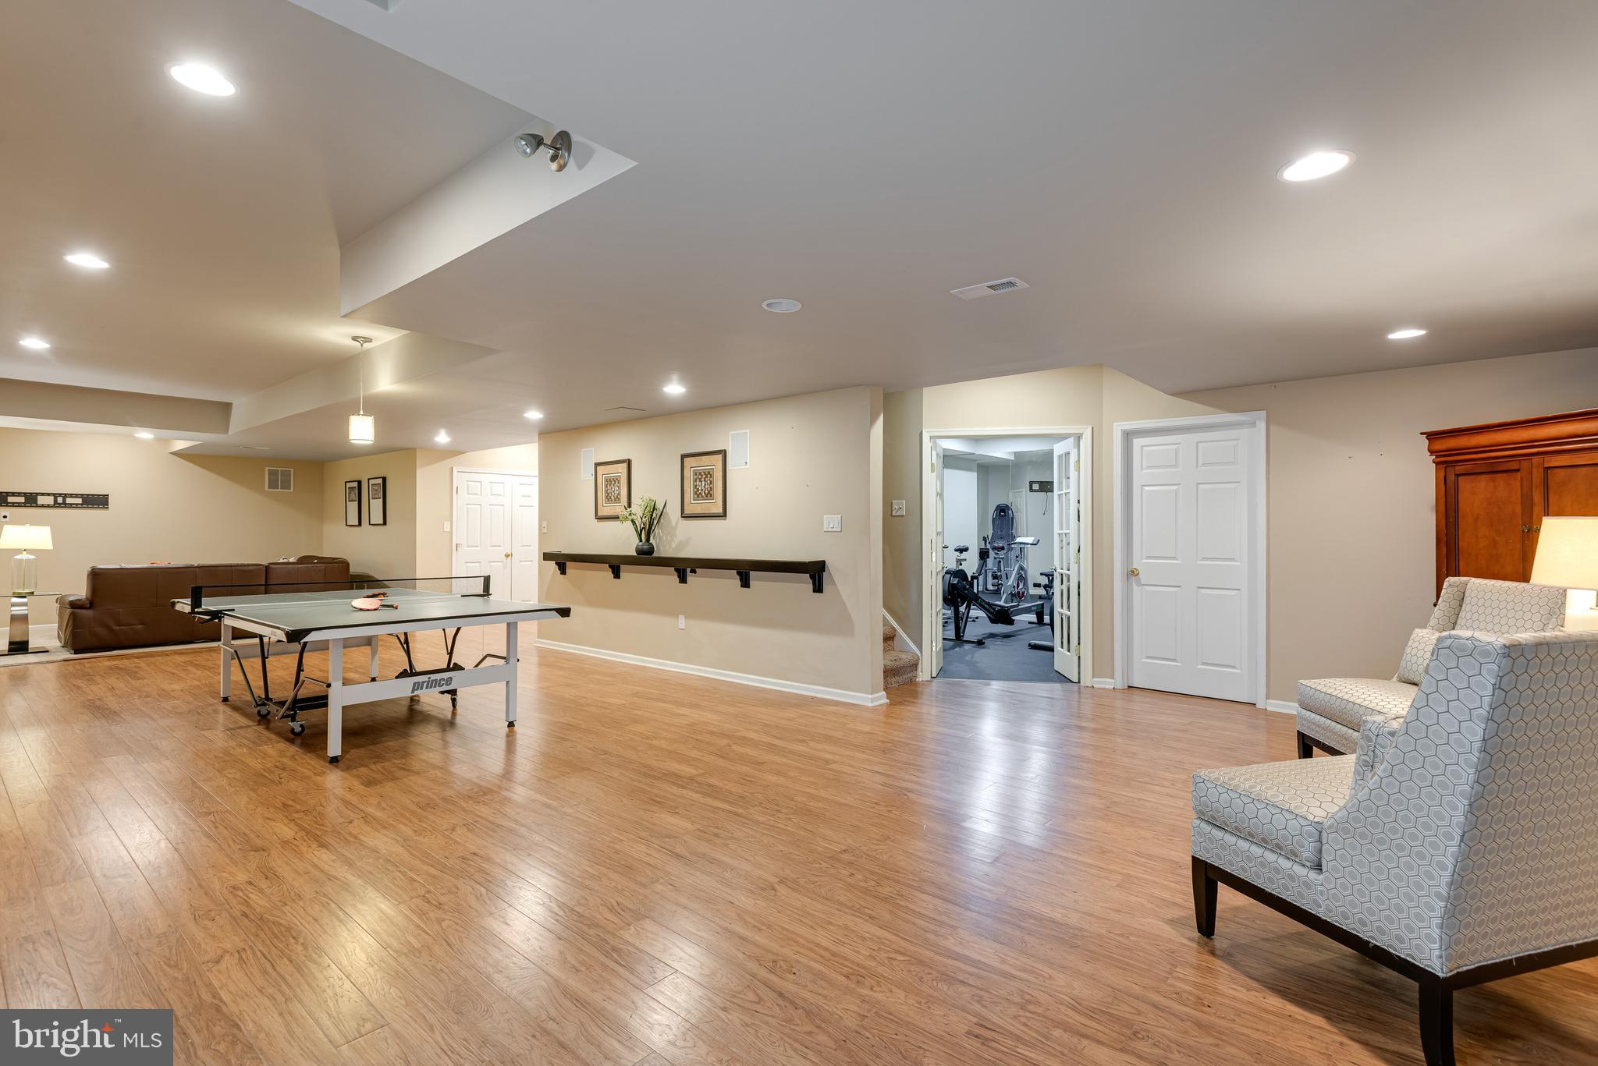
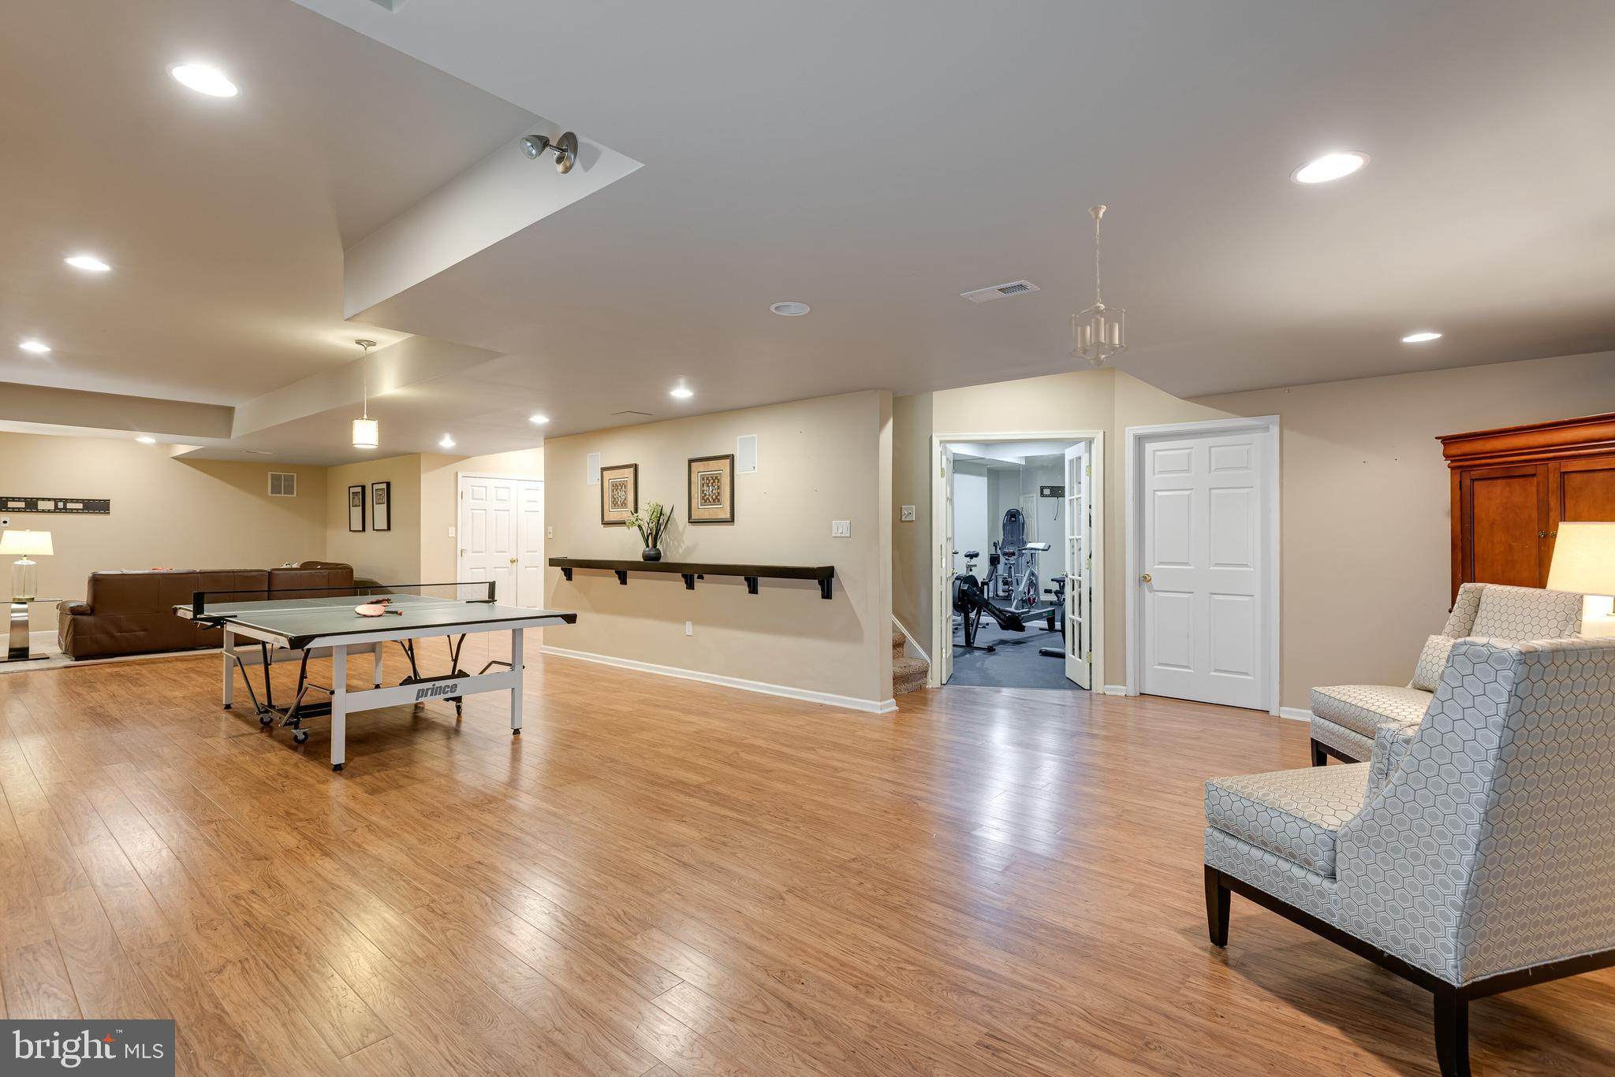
+ pendant light [1068,204,1129,368]
